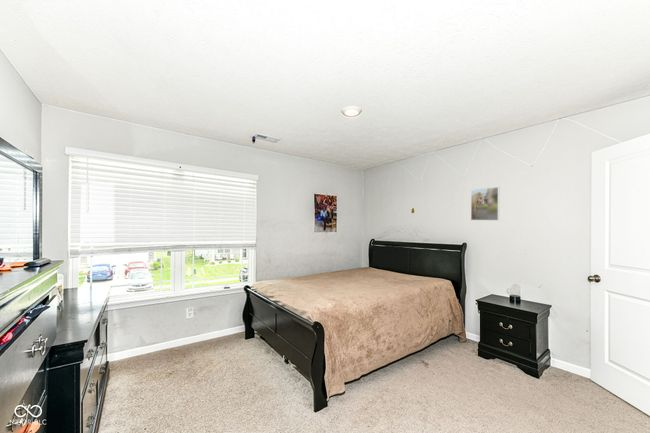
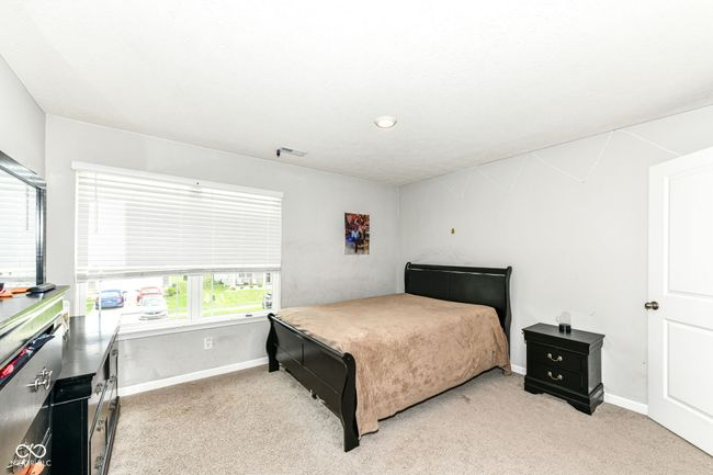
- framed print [470,186,500,221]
